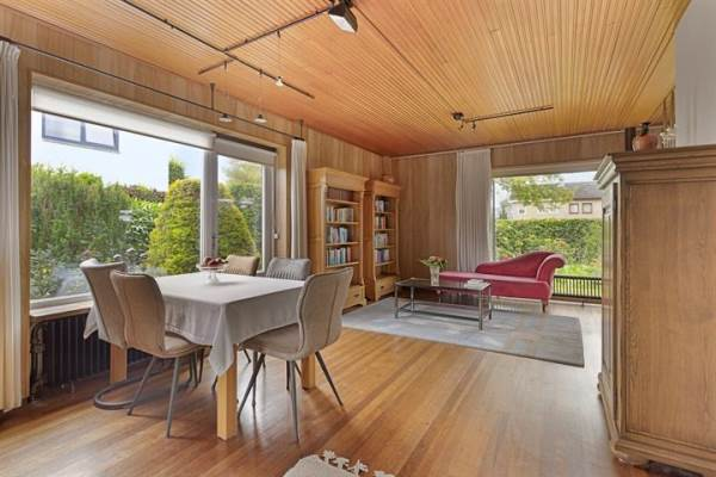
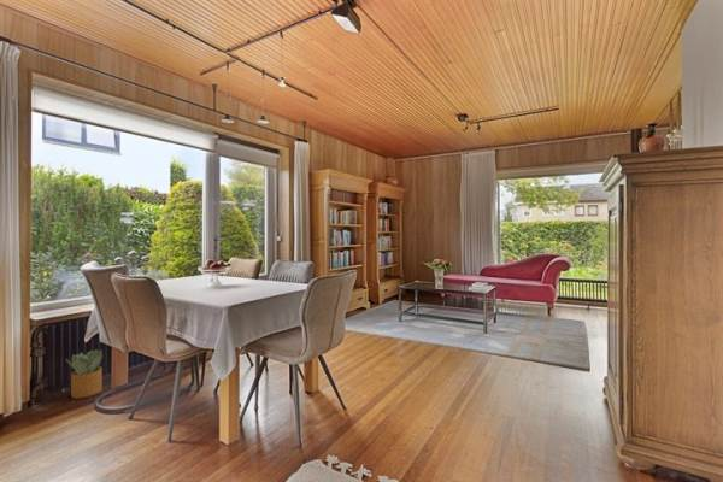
+ potted plant [65,348,104,400]
